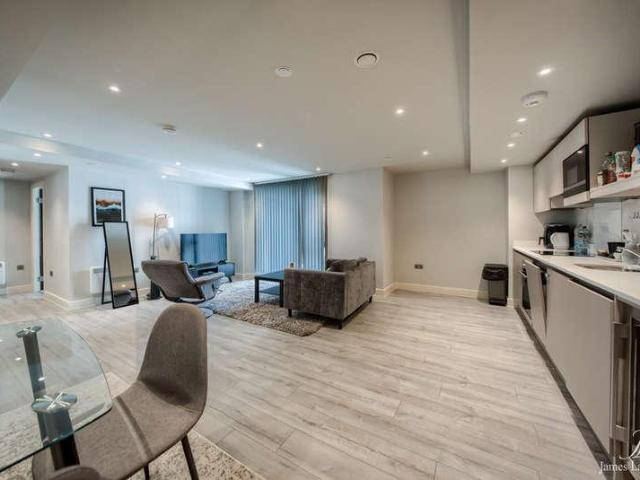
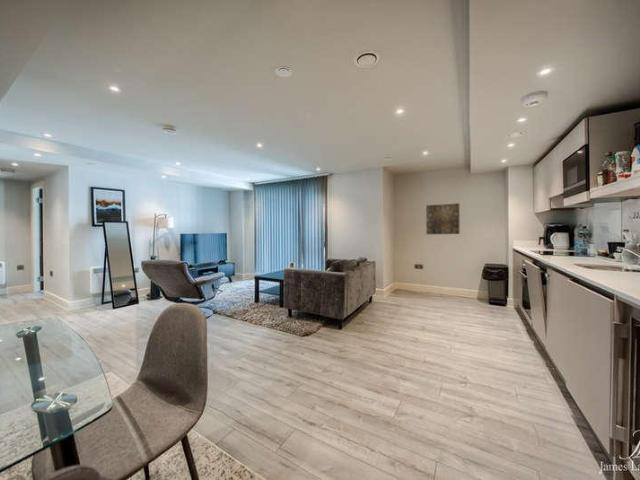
+ wall art [425,202,460,235]
